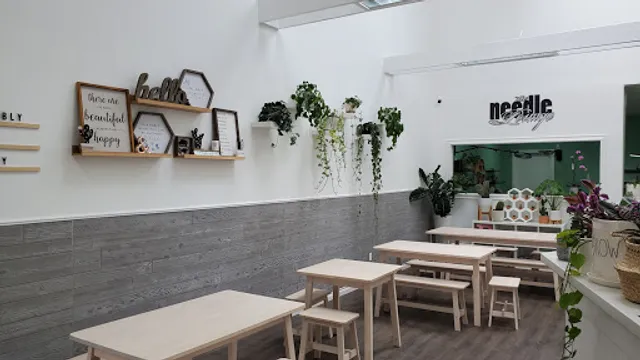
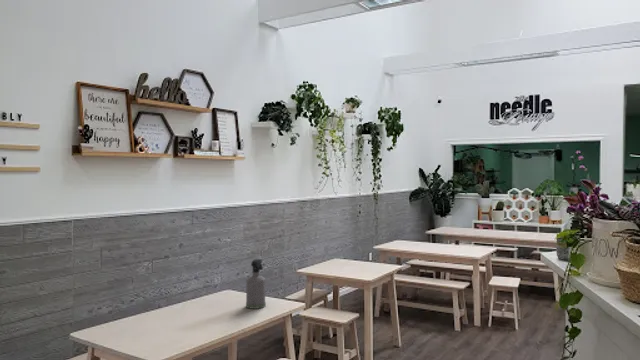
+ spray bottle [245,258,267,310]
